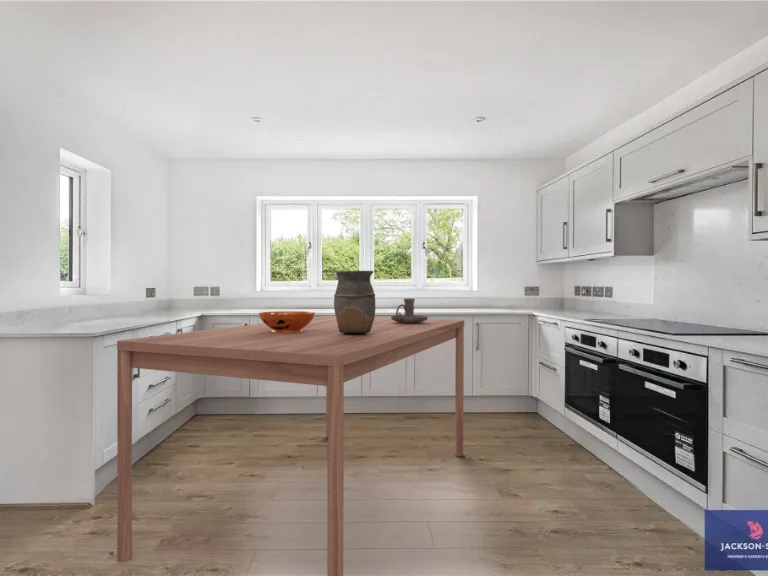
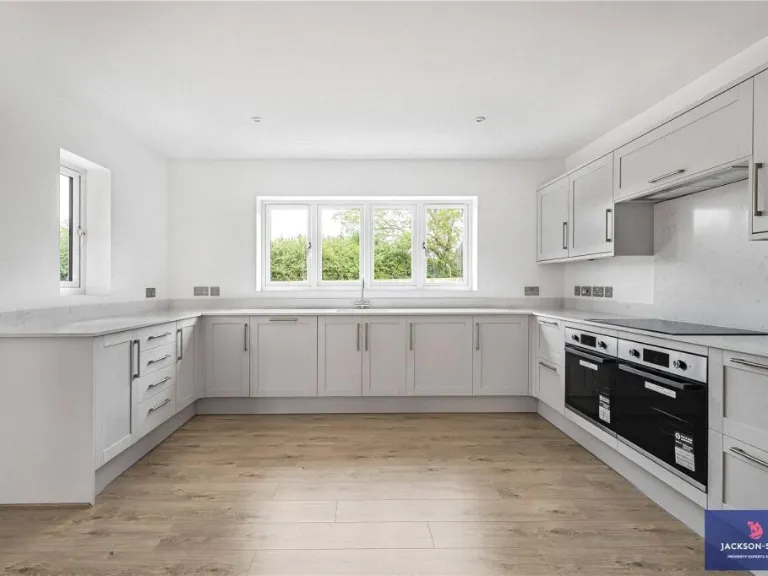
- vase [333,270,376,334]
- dining table [116,315,465,576]
- decorative bowl [258,310,316,333]
- candle holder [390,297,429,323]
